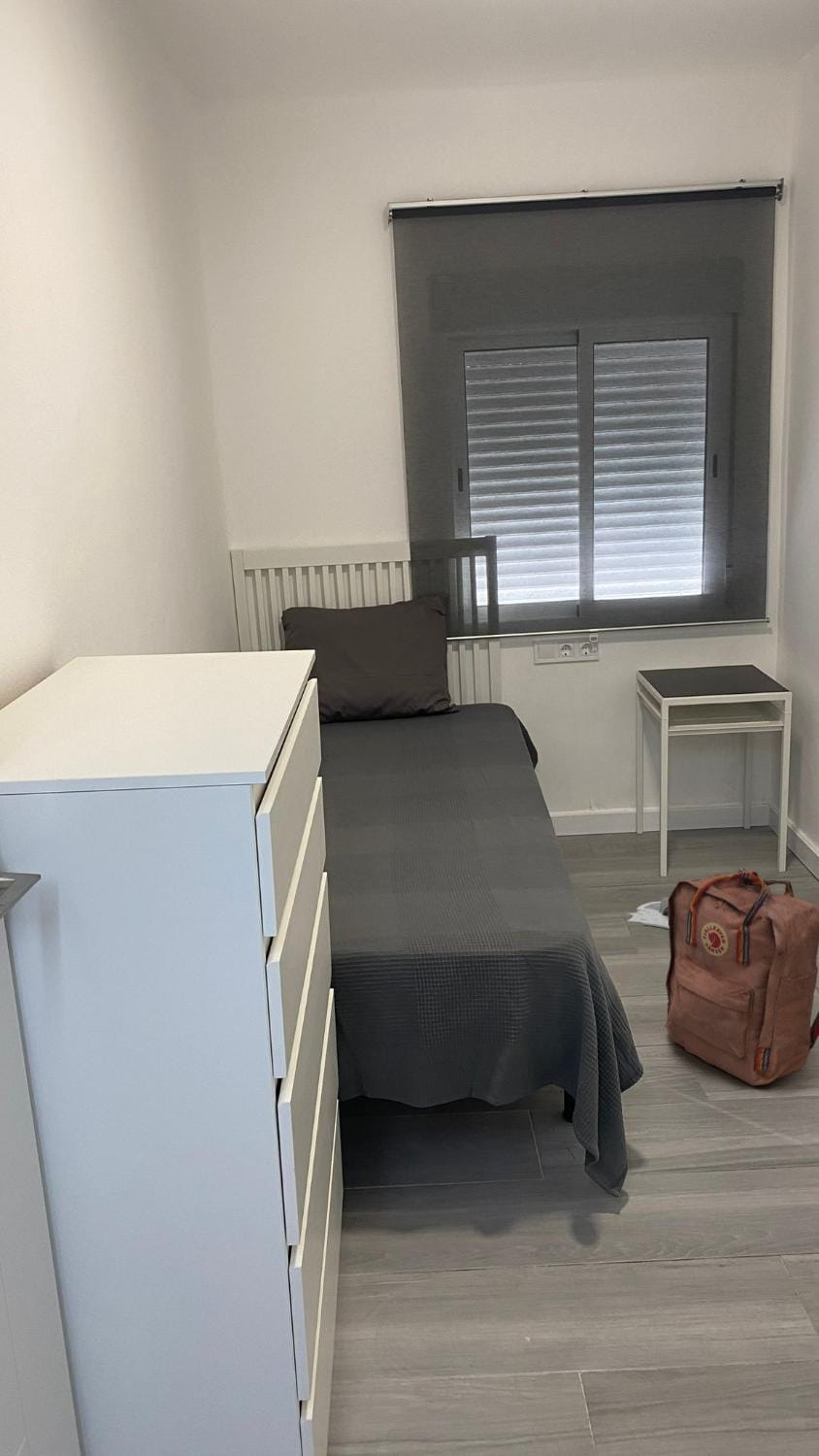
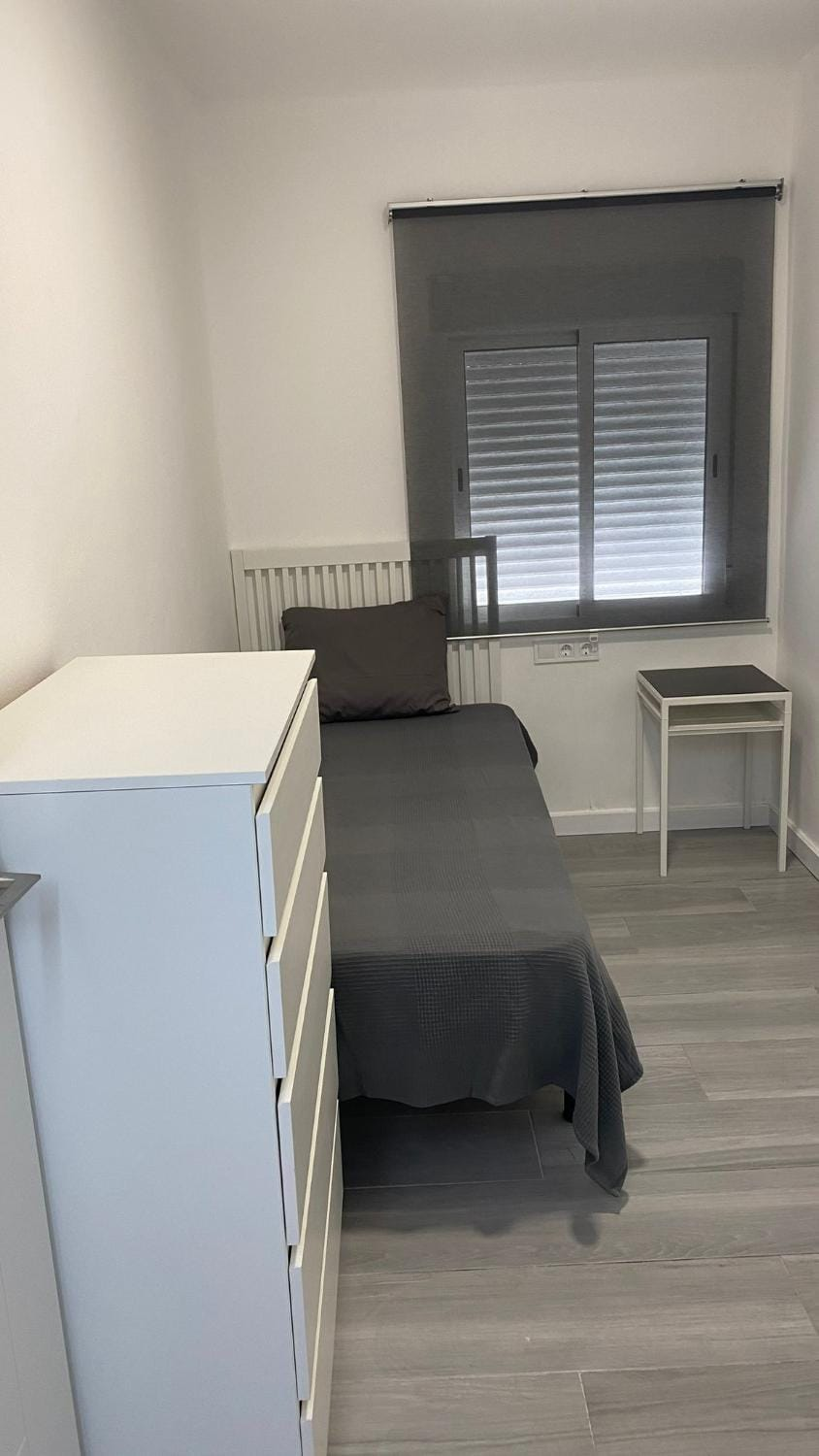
- backpack [665,868,819,1086]
- slippers [627,896,670,930]
